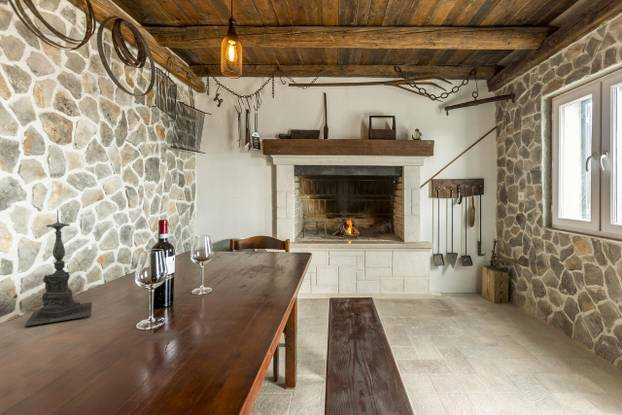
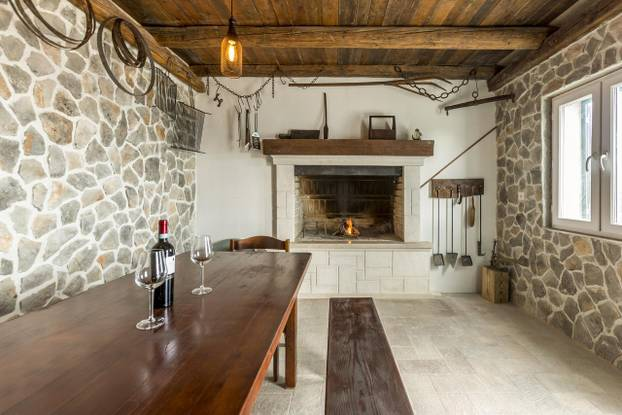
- candle holder [24,208,92,327]
